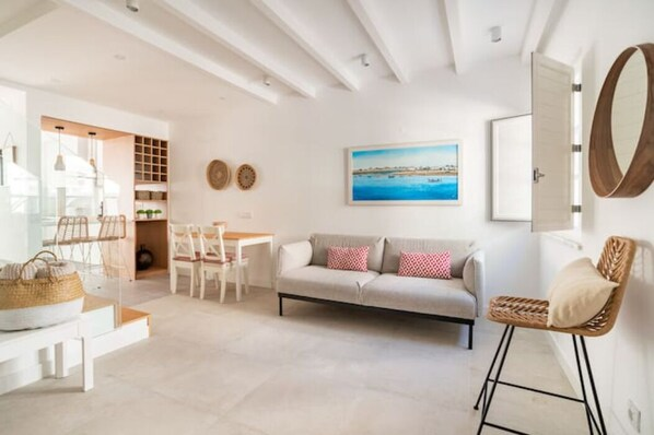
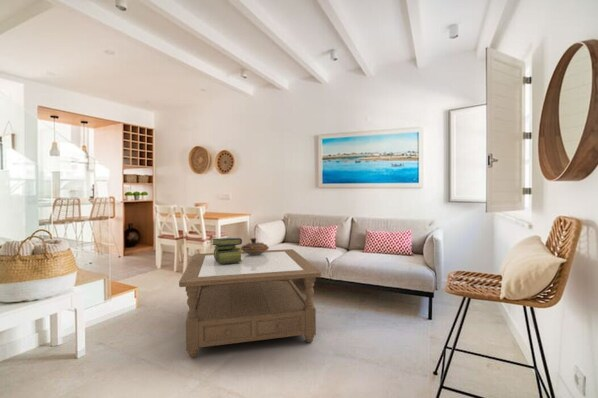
+ decorative bowl [239,237,270,255]
+ stack of books [211,237,243,264]
+ coffee table [178,248,322,358]
